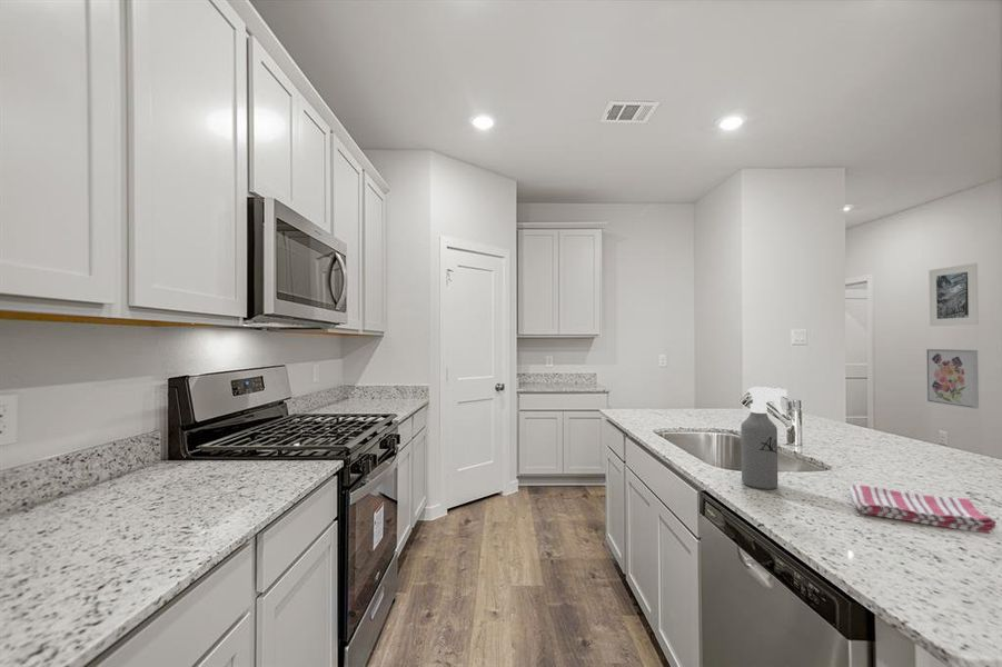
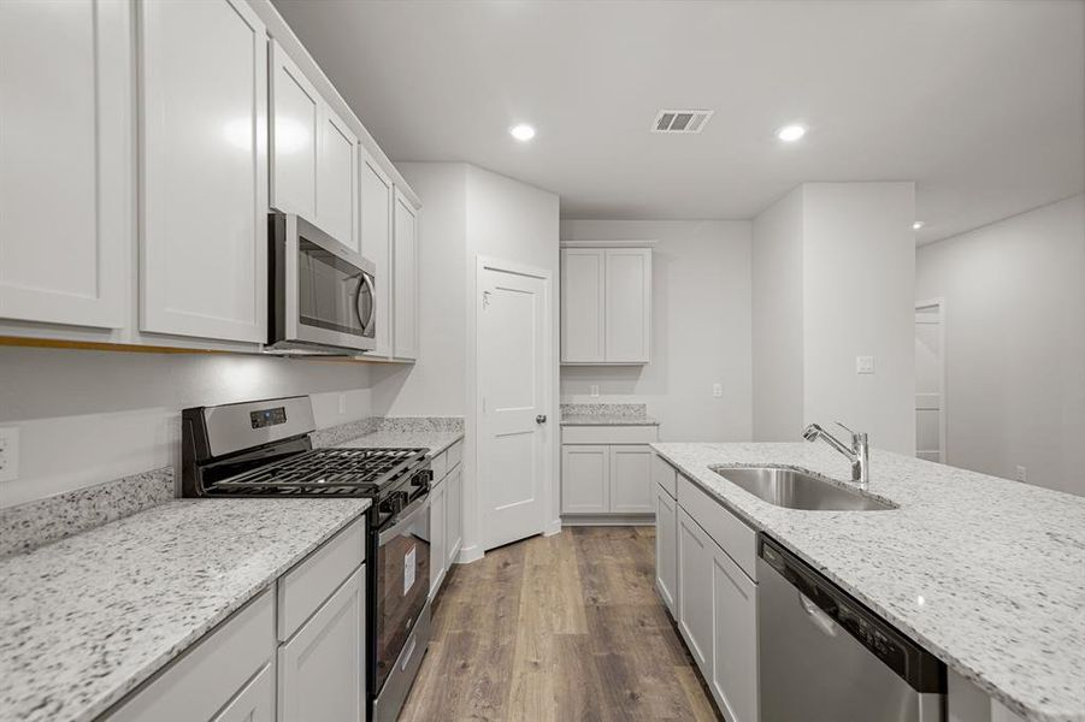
- spray bottle [740,386,788,490]
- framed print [927,262,980,327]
- dish towel [849,484,998,535]
- wall art [925,348,980,410]
